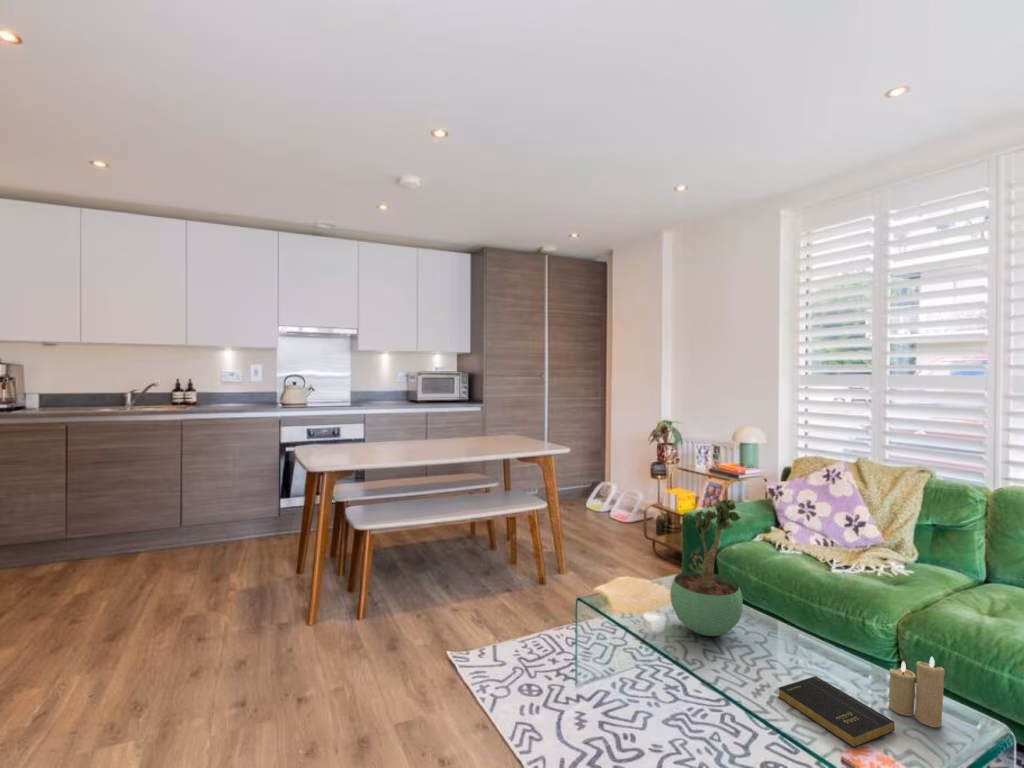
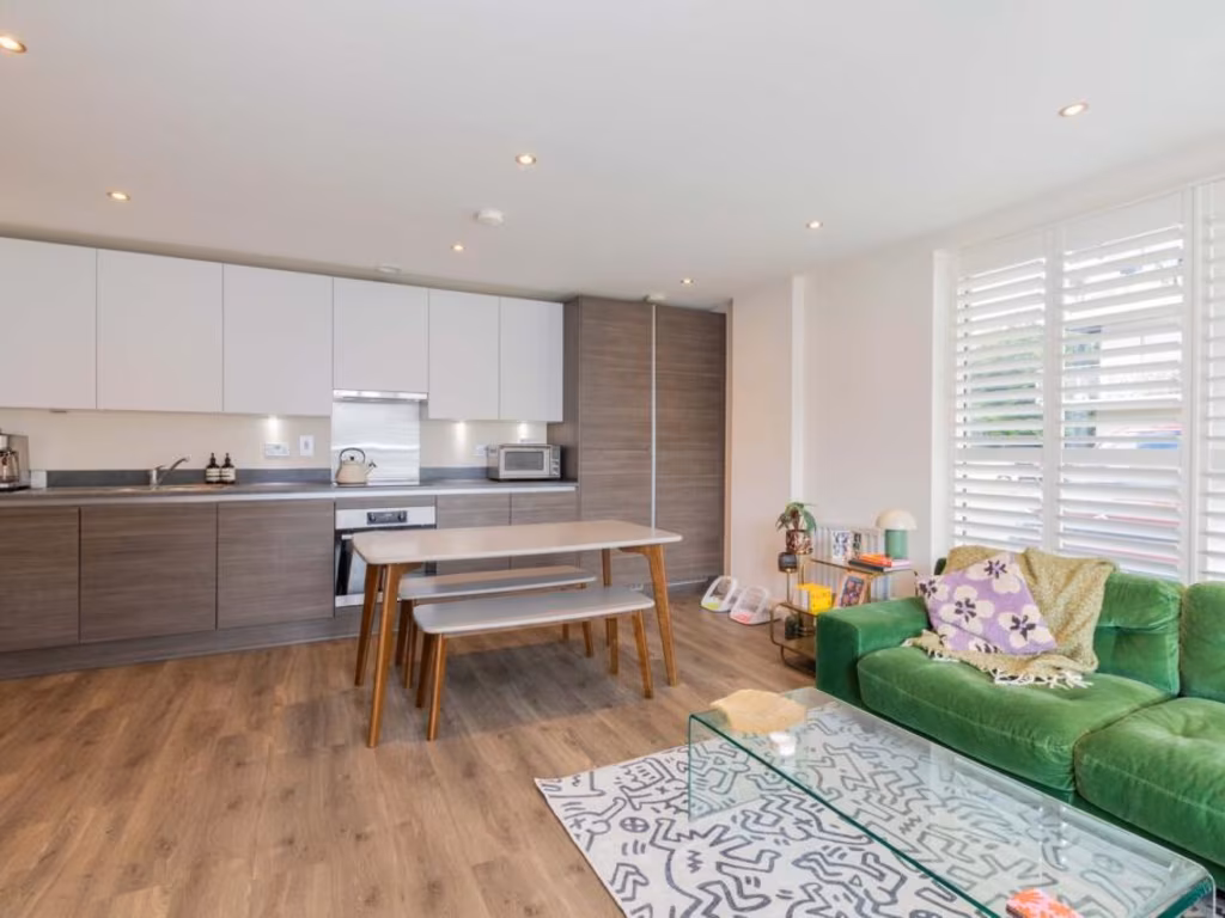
- book [777,675,895,748]
- potted plant [669,497,744,637]
- candle [887,656,946,728]
